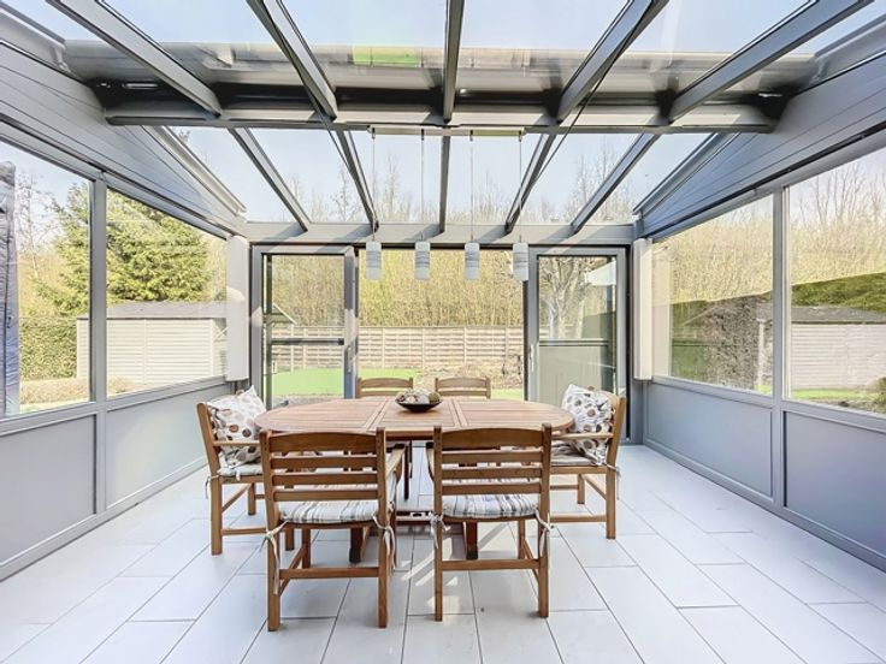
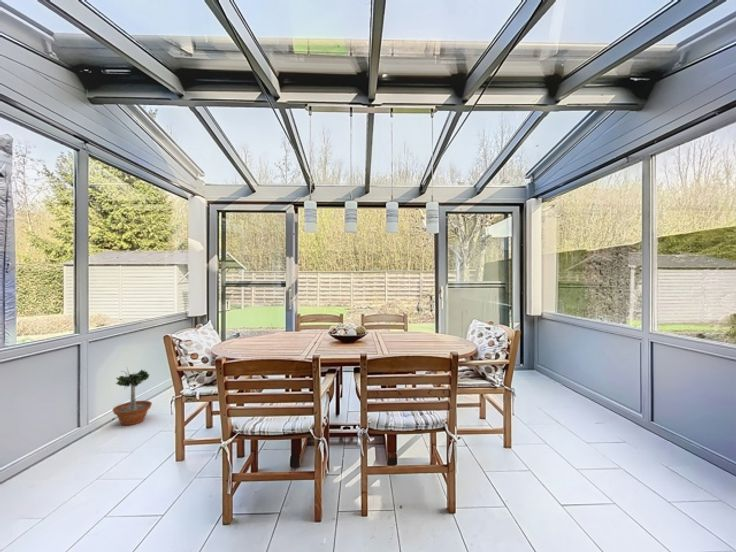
+ potted tree [112,365,153,426]
